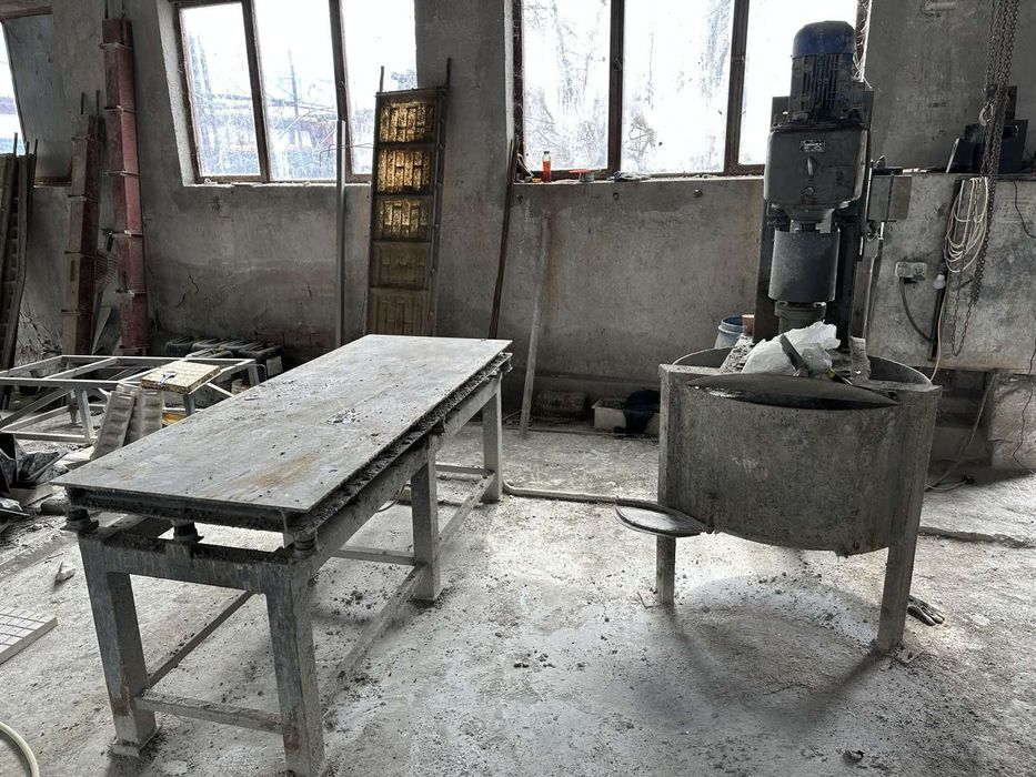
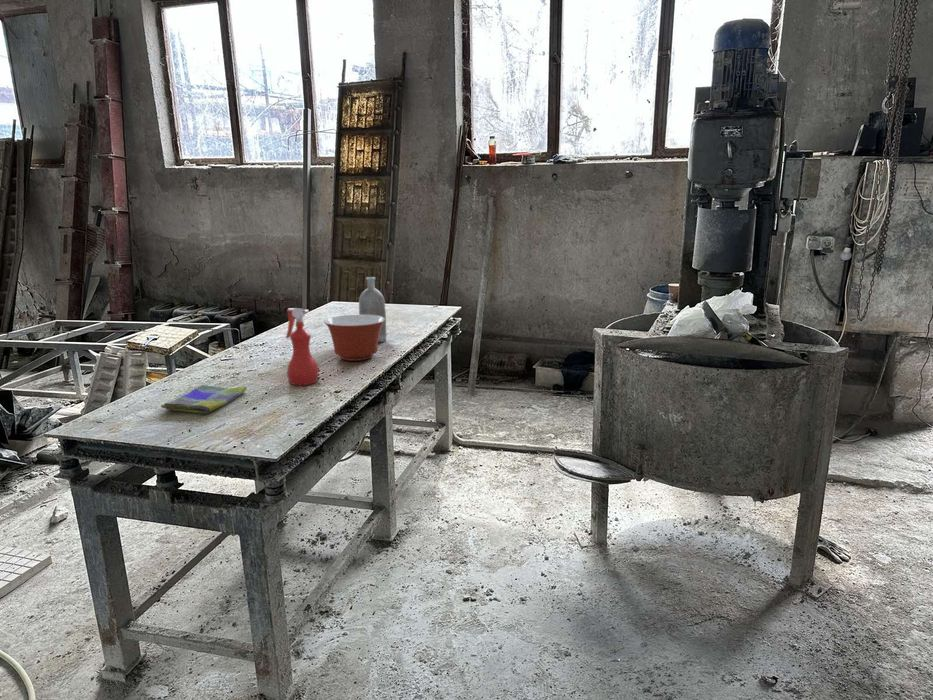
+ spray bottle [285,307,320,386]
+ bottle [358,276,388,343]
+ mixing bowl [323,314,385,362]
+ dish towel [160,384,248,414]
